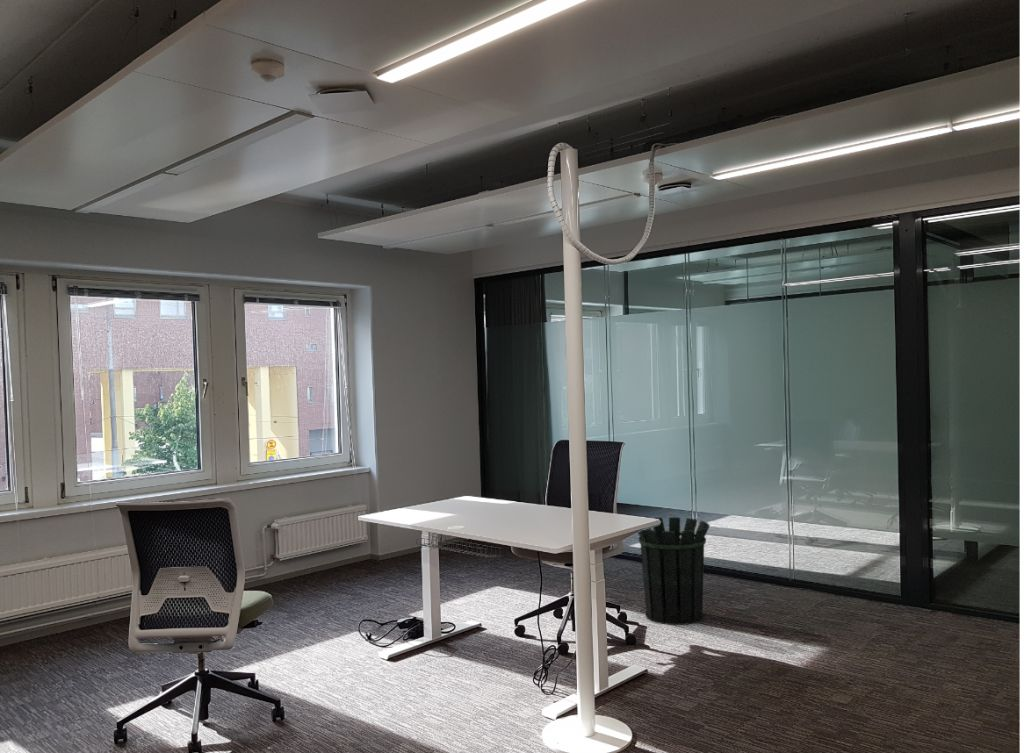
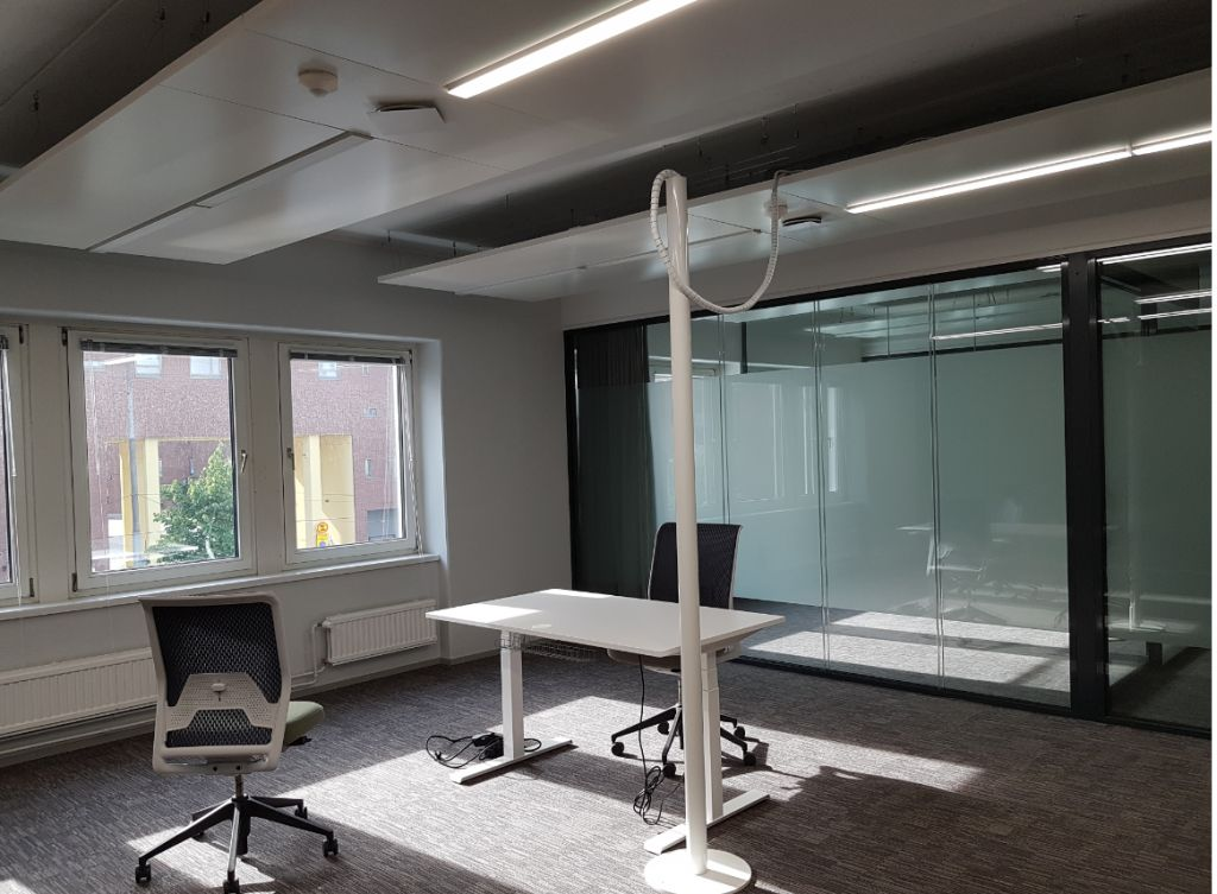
- waste bin [637,516,711,626]
